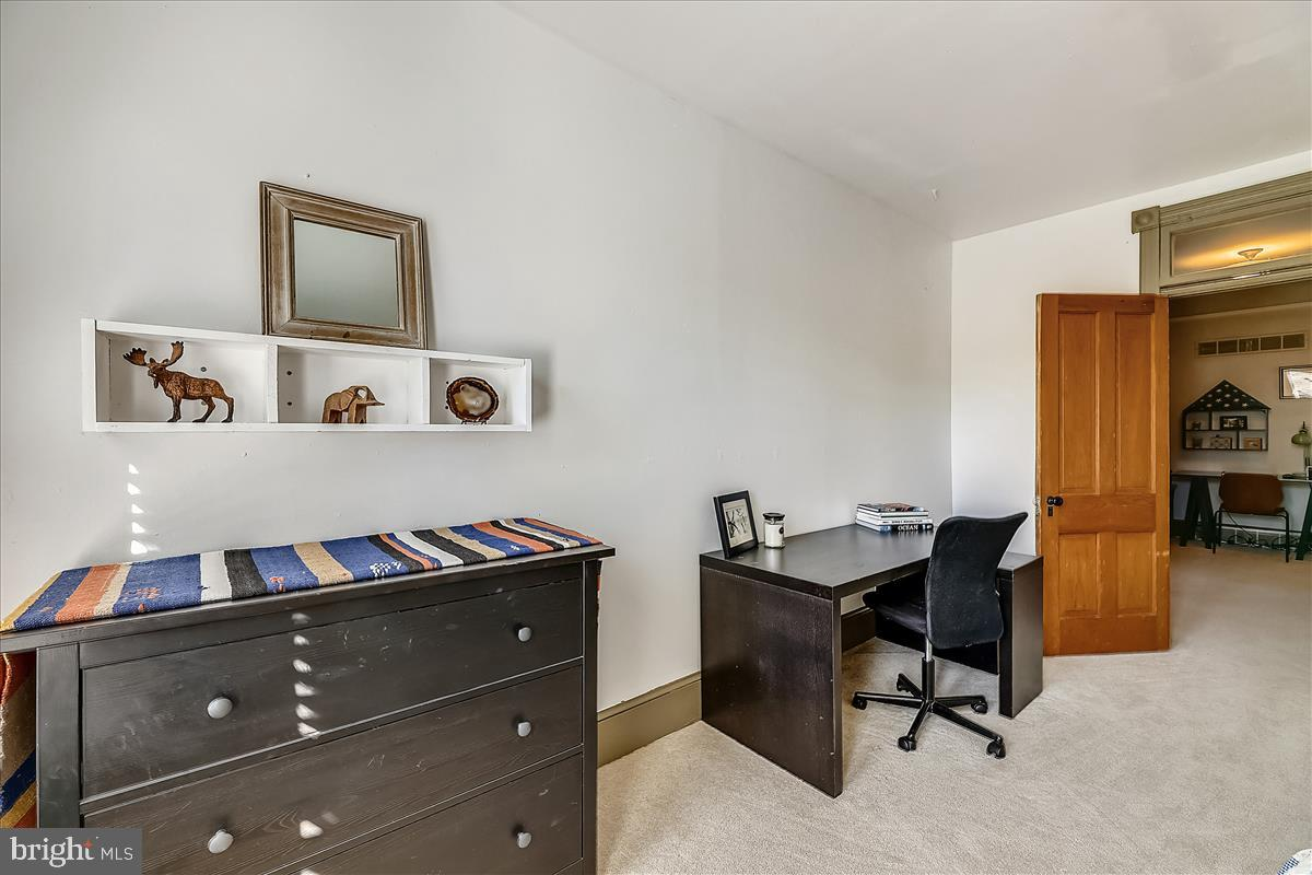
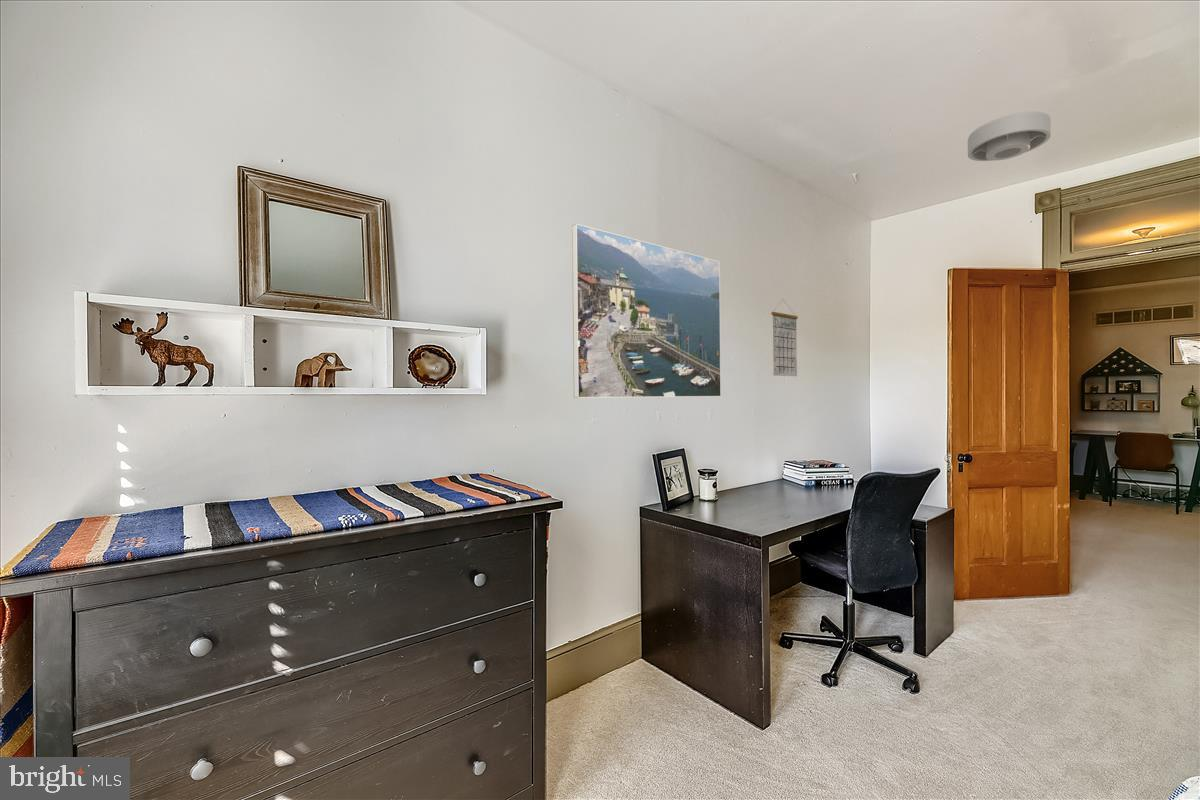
+ calendar [770,300,799,377]
+ ceiling light [967,111,1052,162]
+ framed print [571,223,722,399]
